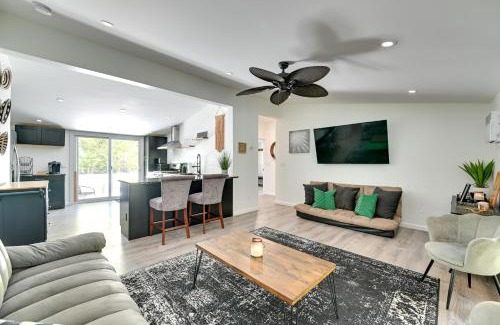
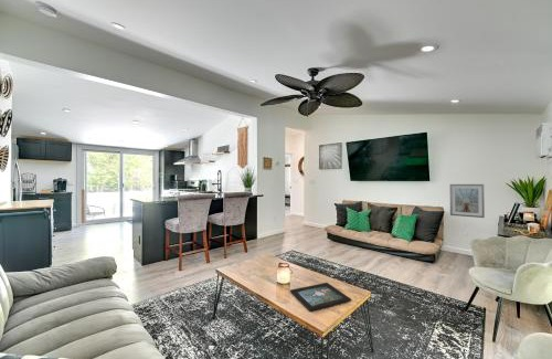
+ decorative tray [289,282,352,313]
+ picture frame [448,183,486,219]
